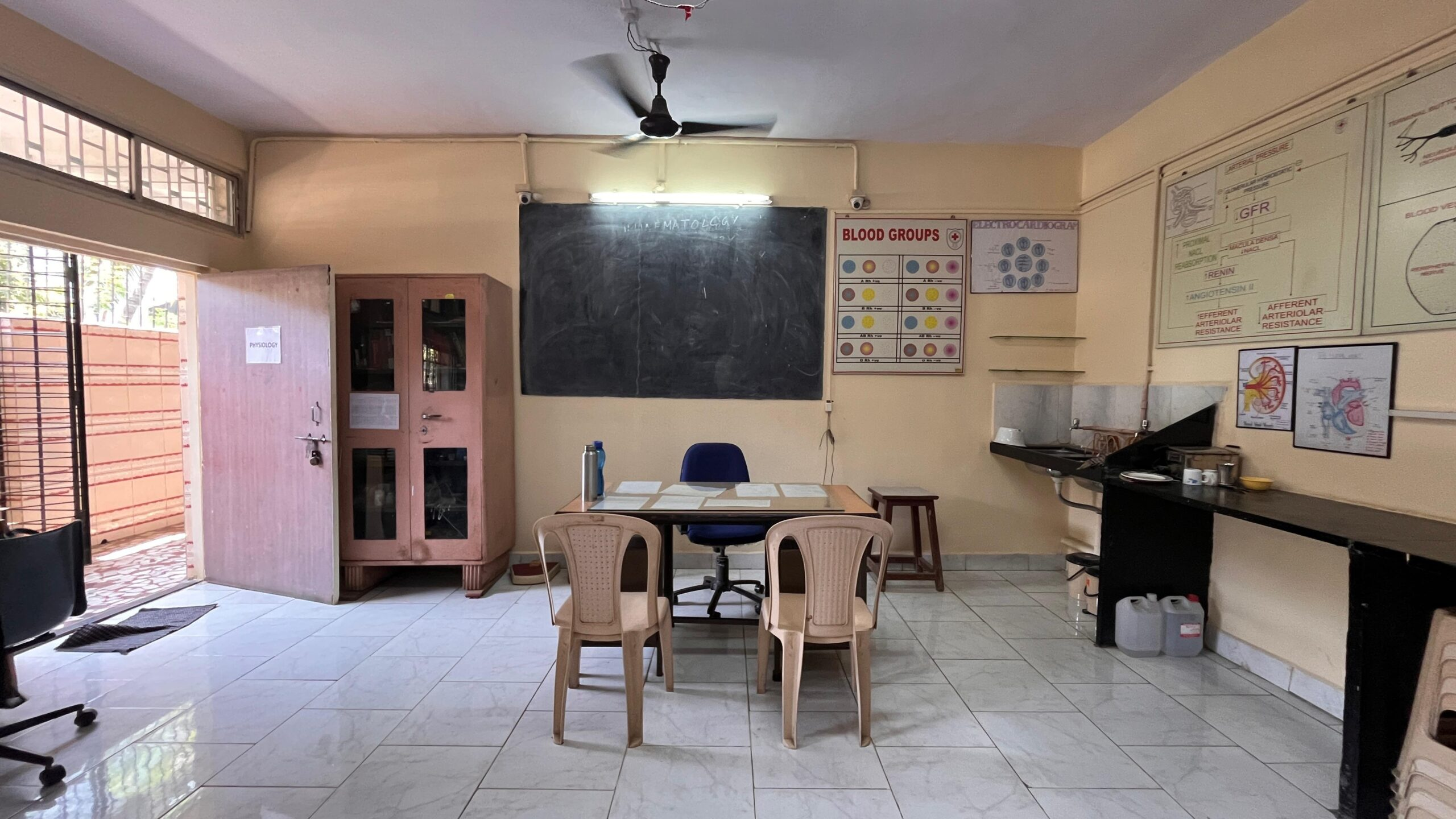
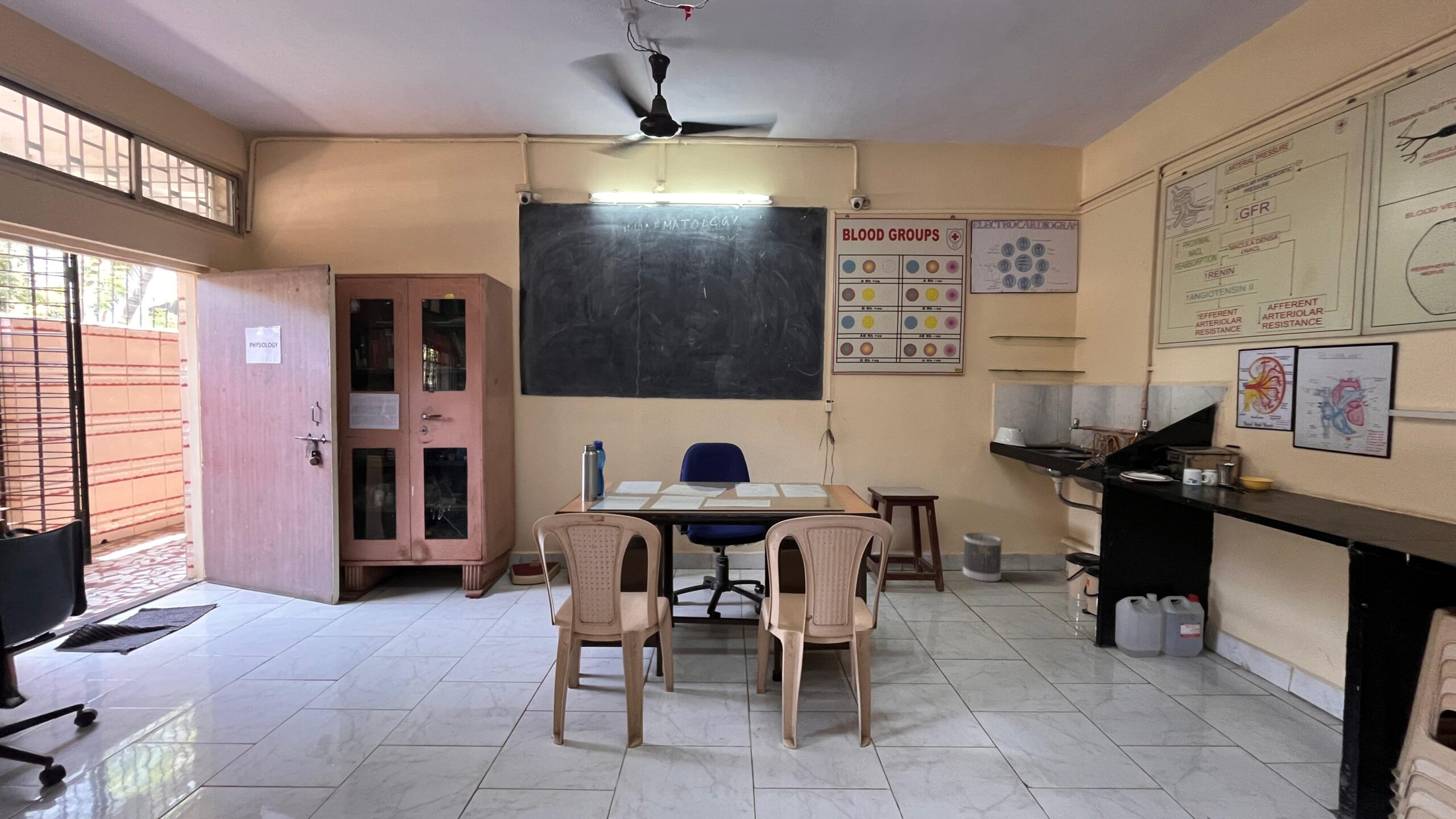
+ wastebasket [962,532,1003,582]
